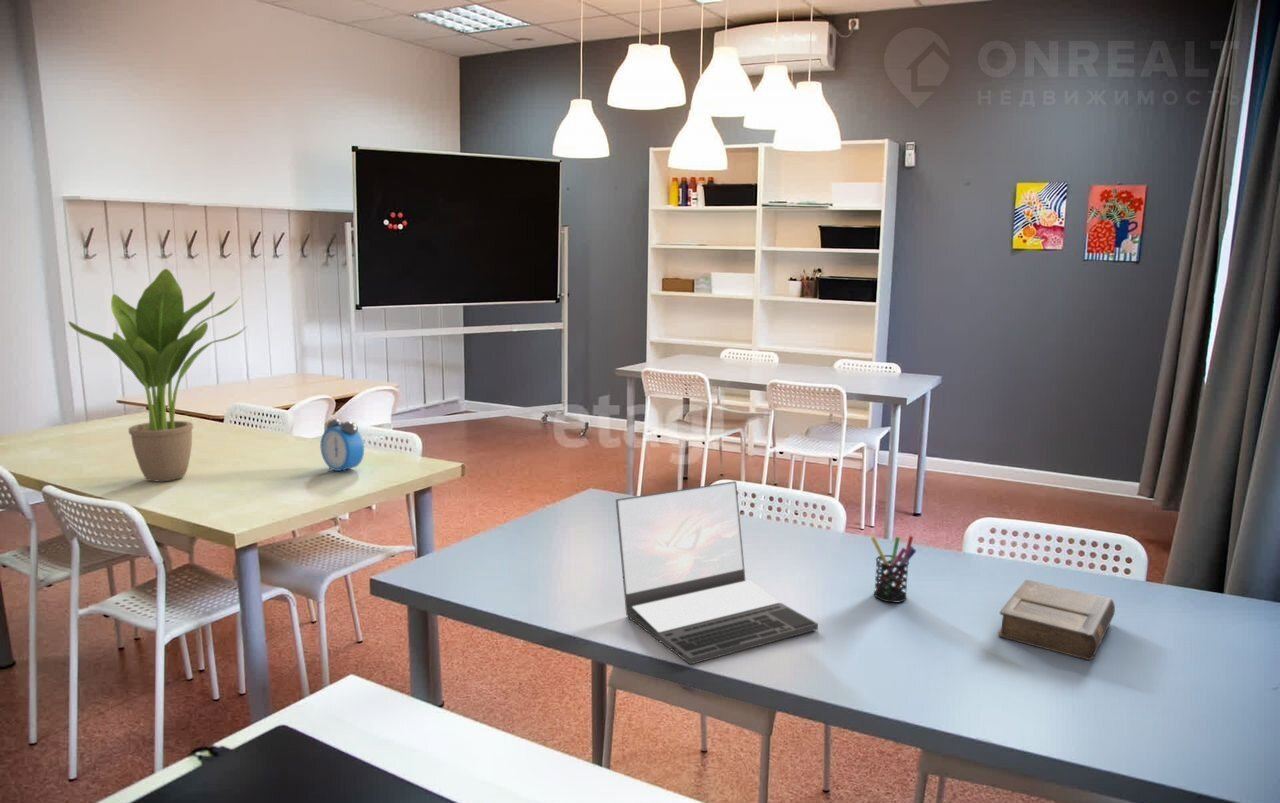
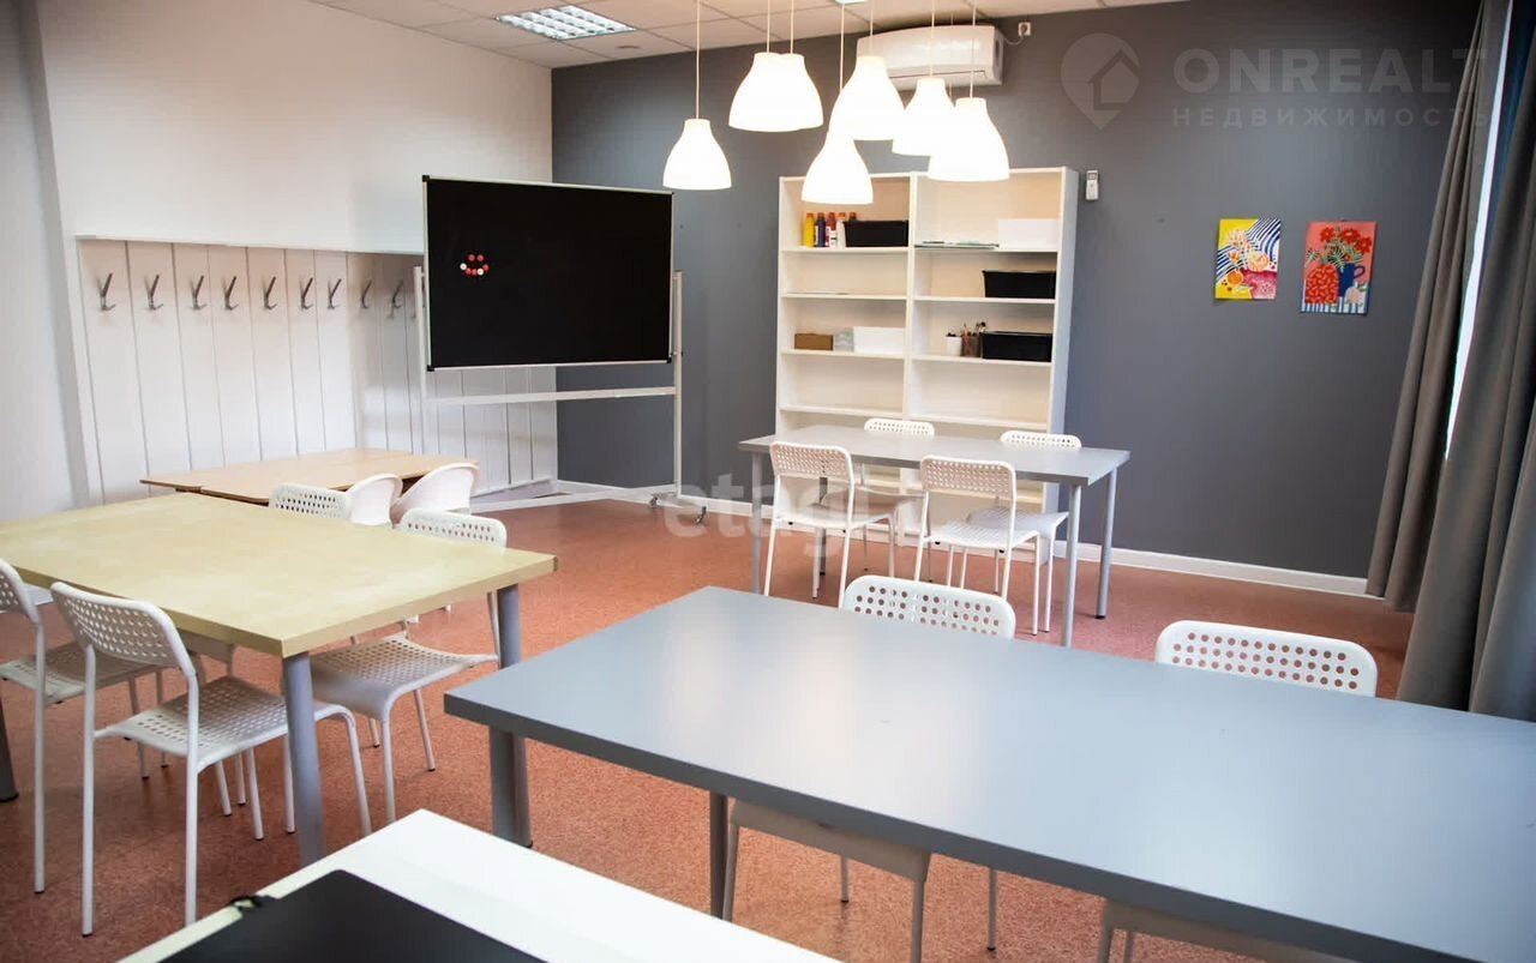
- pen holder [870,535,917,603]
- alarm clock [319,418,365,473]
- potted plant [68,268,248,483]
- book [997,579,1116,661]
- laptop [615,480,819,665]
